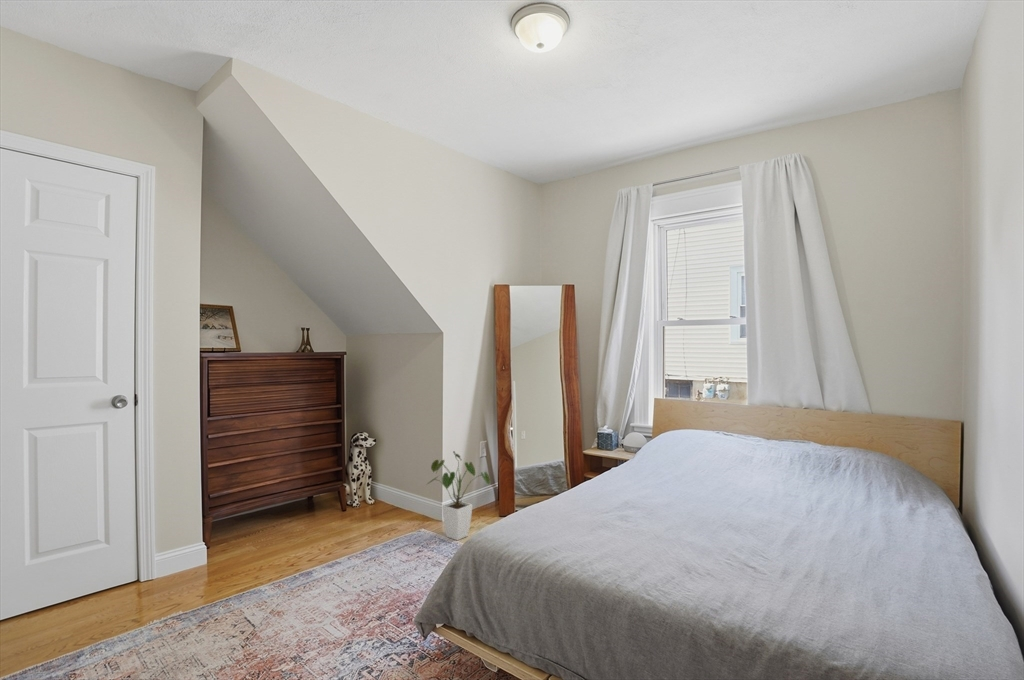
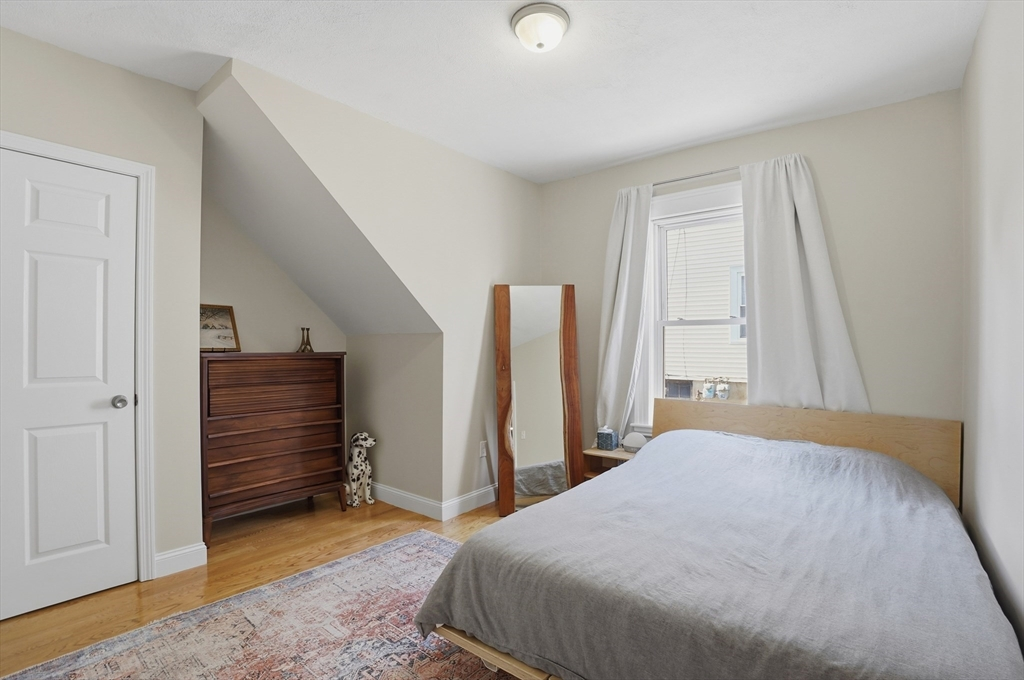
- house plant [426,450,491,541]
